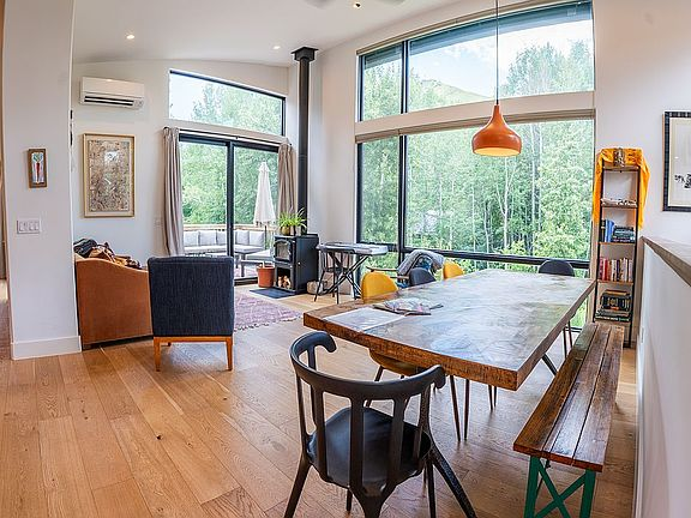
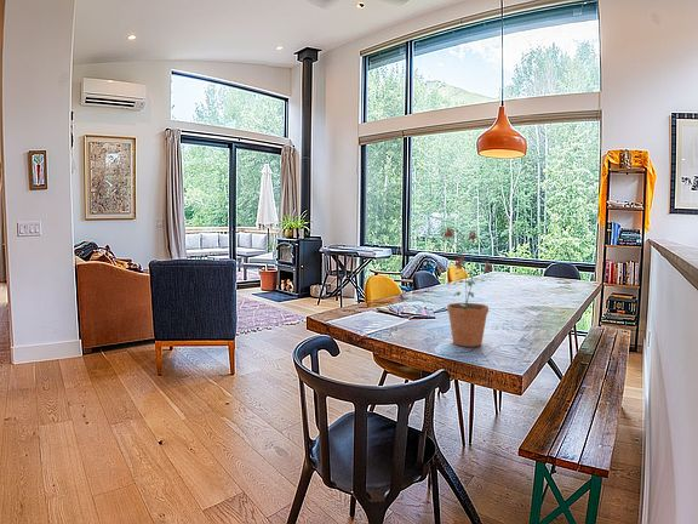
+ potted plant [441,226,496,348]
